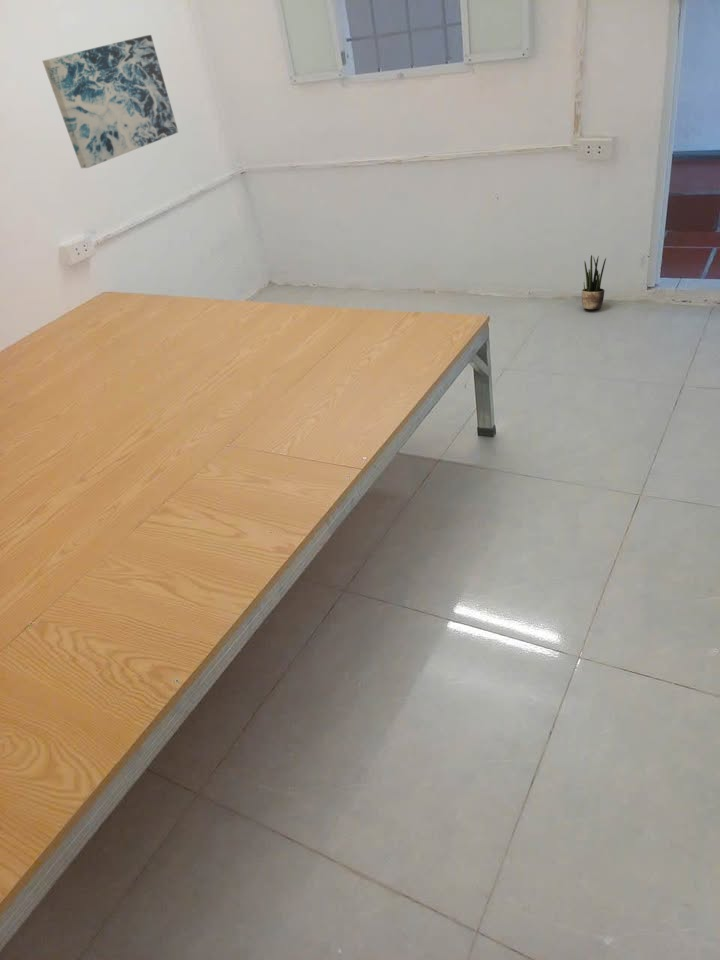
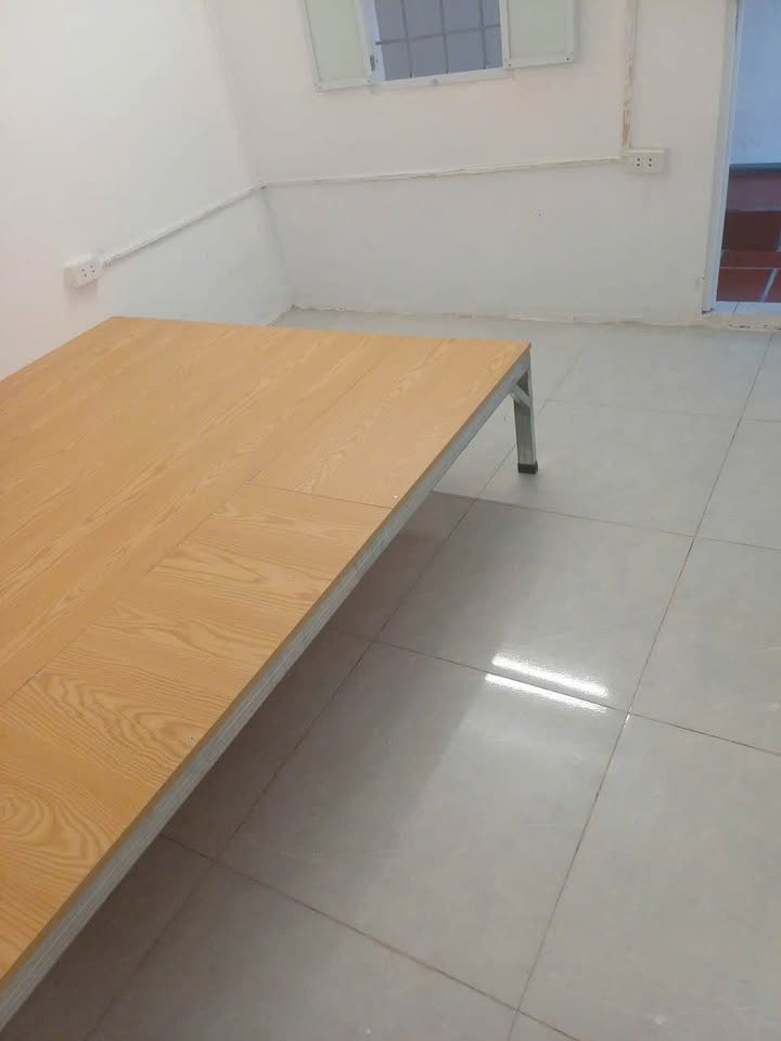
- potted plant [581,254,607,310]
- wall art [42,34,179,169]
